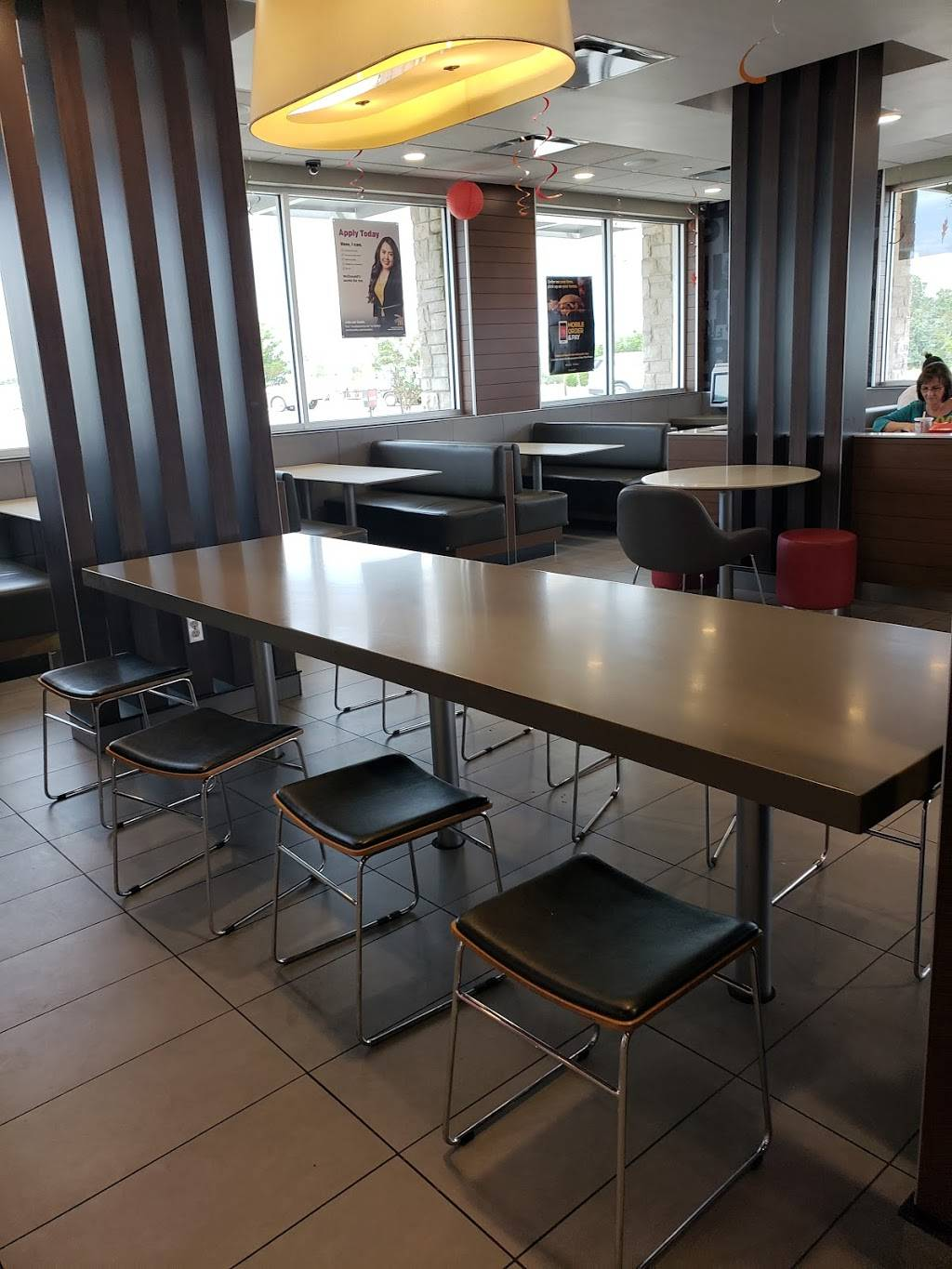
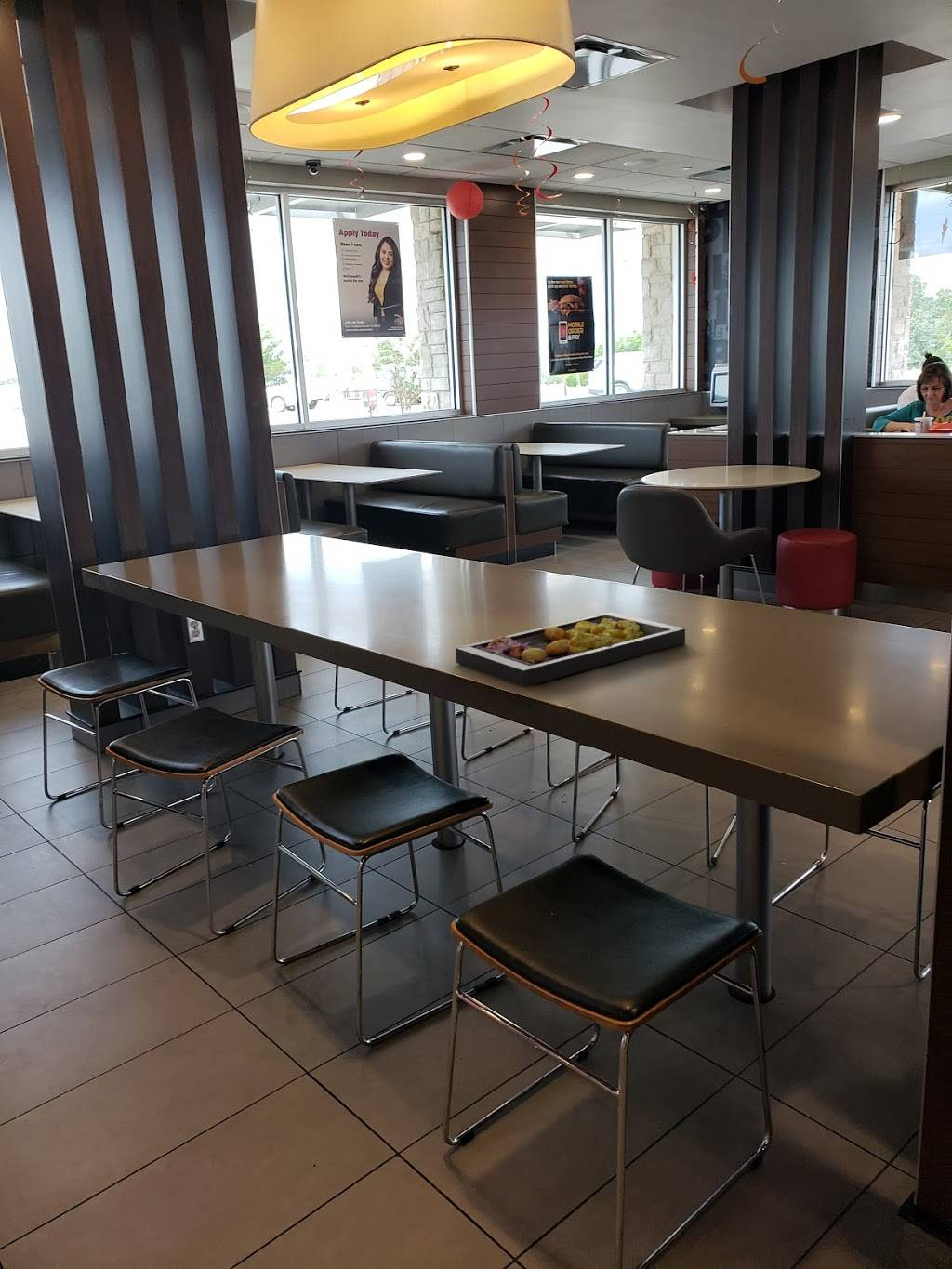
+ food tray [455,611,686,688]
